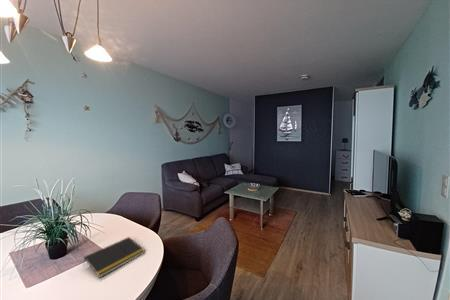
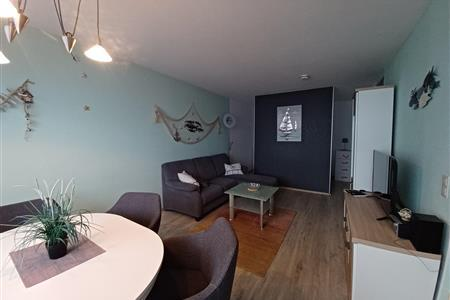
- notepad [82,236,146,279]
